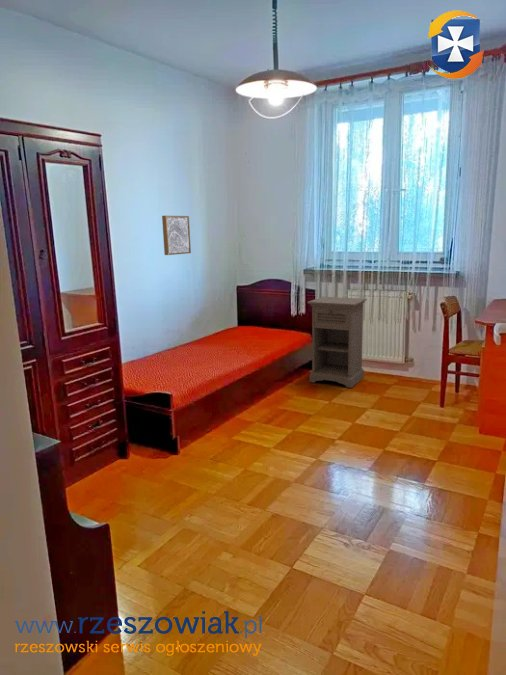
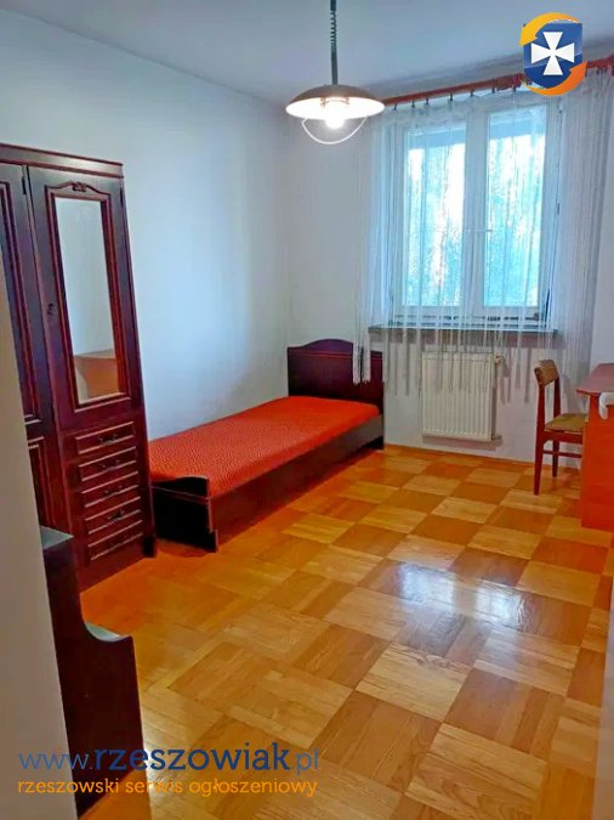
- nightstand [306,296,368,389]
- wall art [161,215,192,256]
